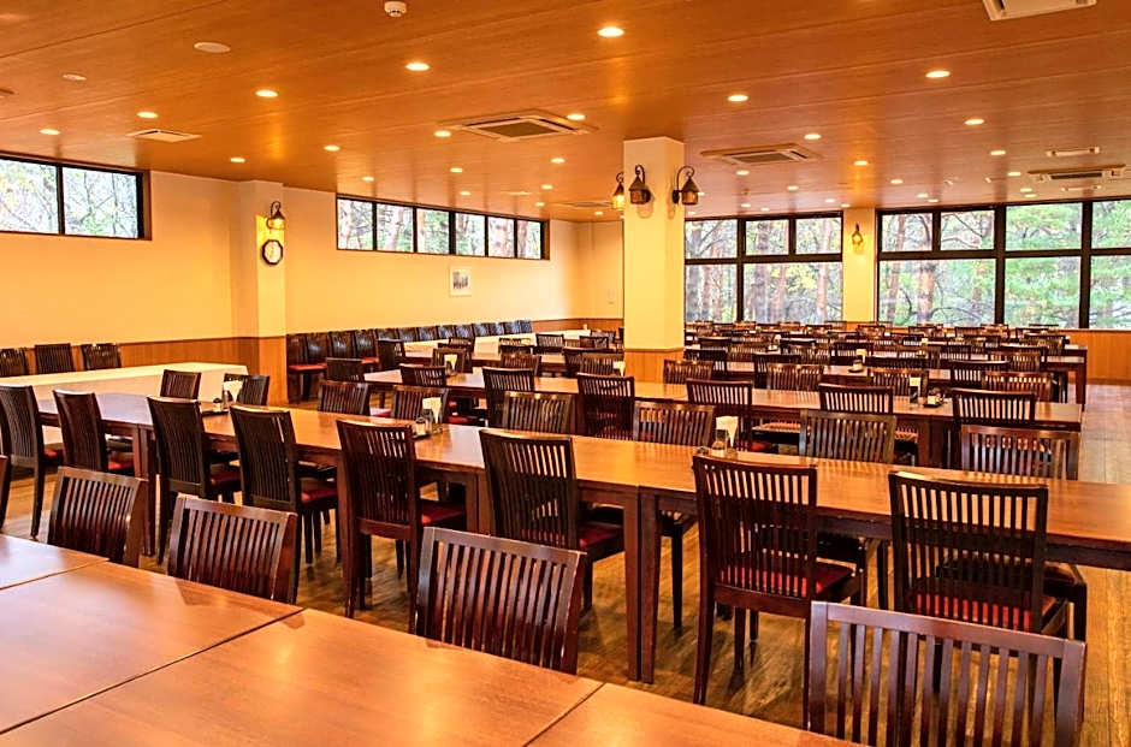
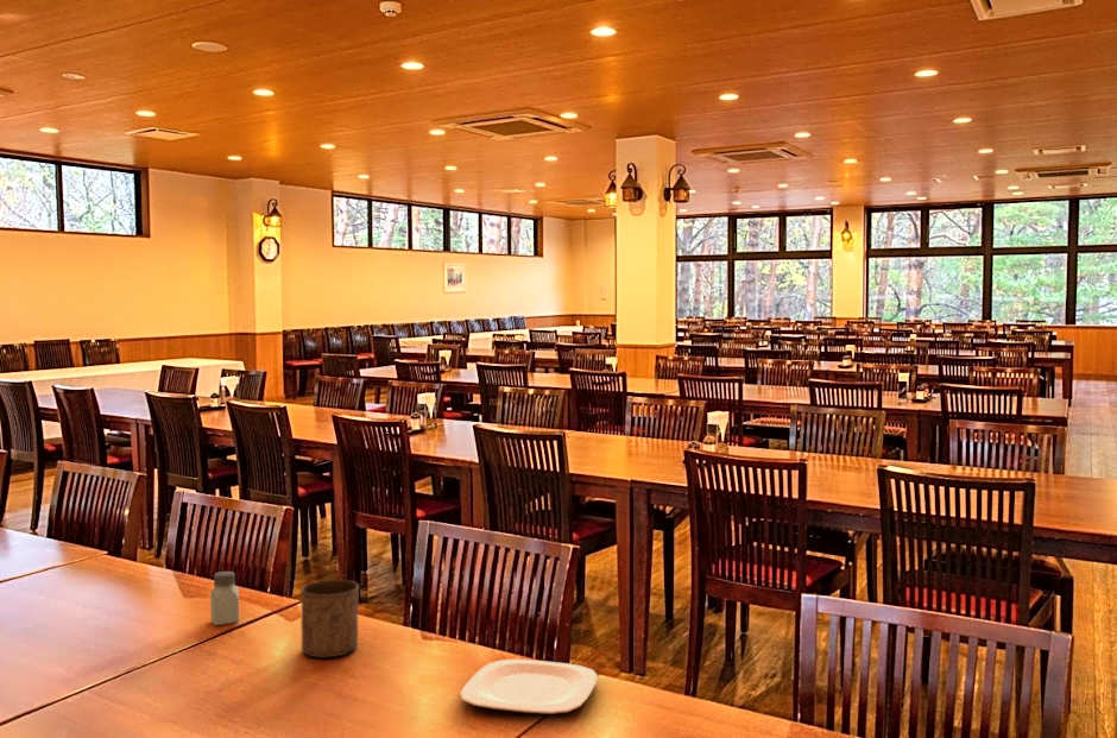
+ cup [299,579,360,658]
+ plate [459,658,599,715]
+ saltshaker [209,570,240,626]
